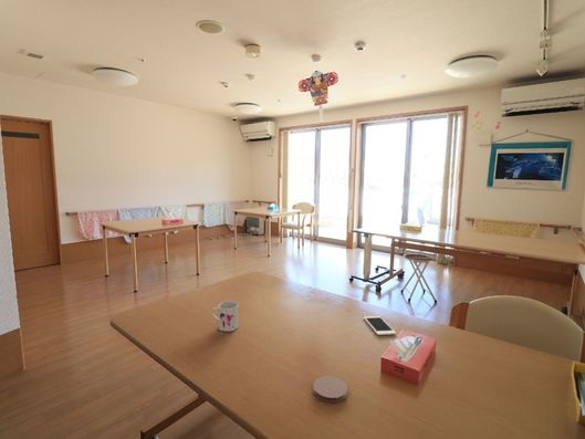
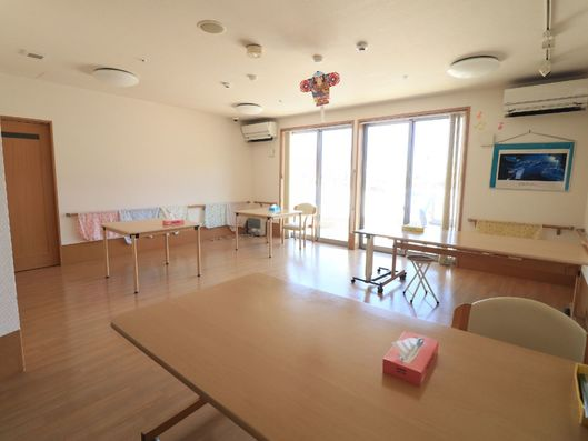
- cell phone [363,315,397,336]
- mug [211,300,240,333]
- coaster [312,375,348,404]
